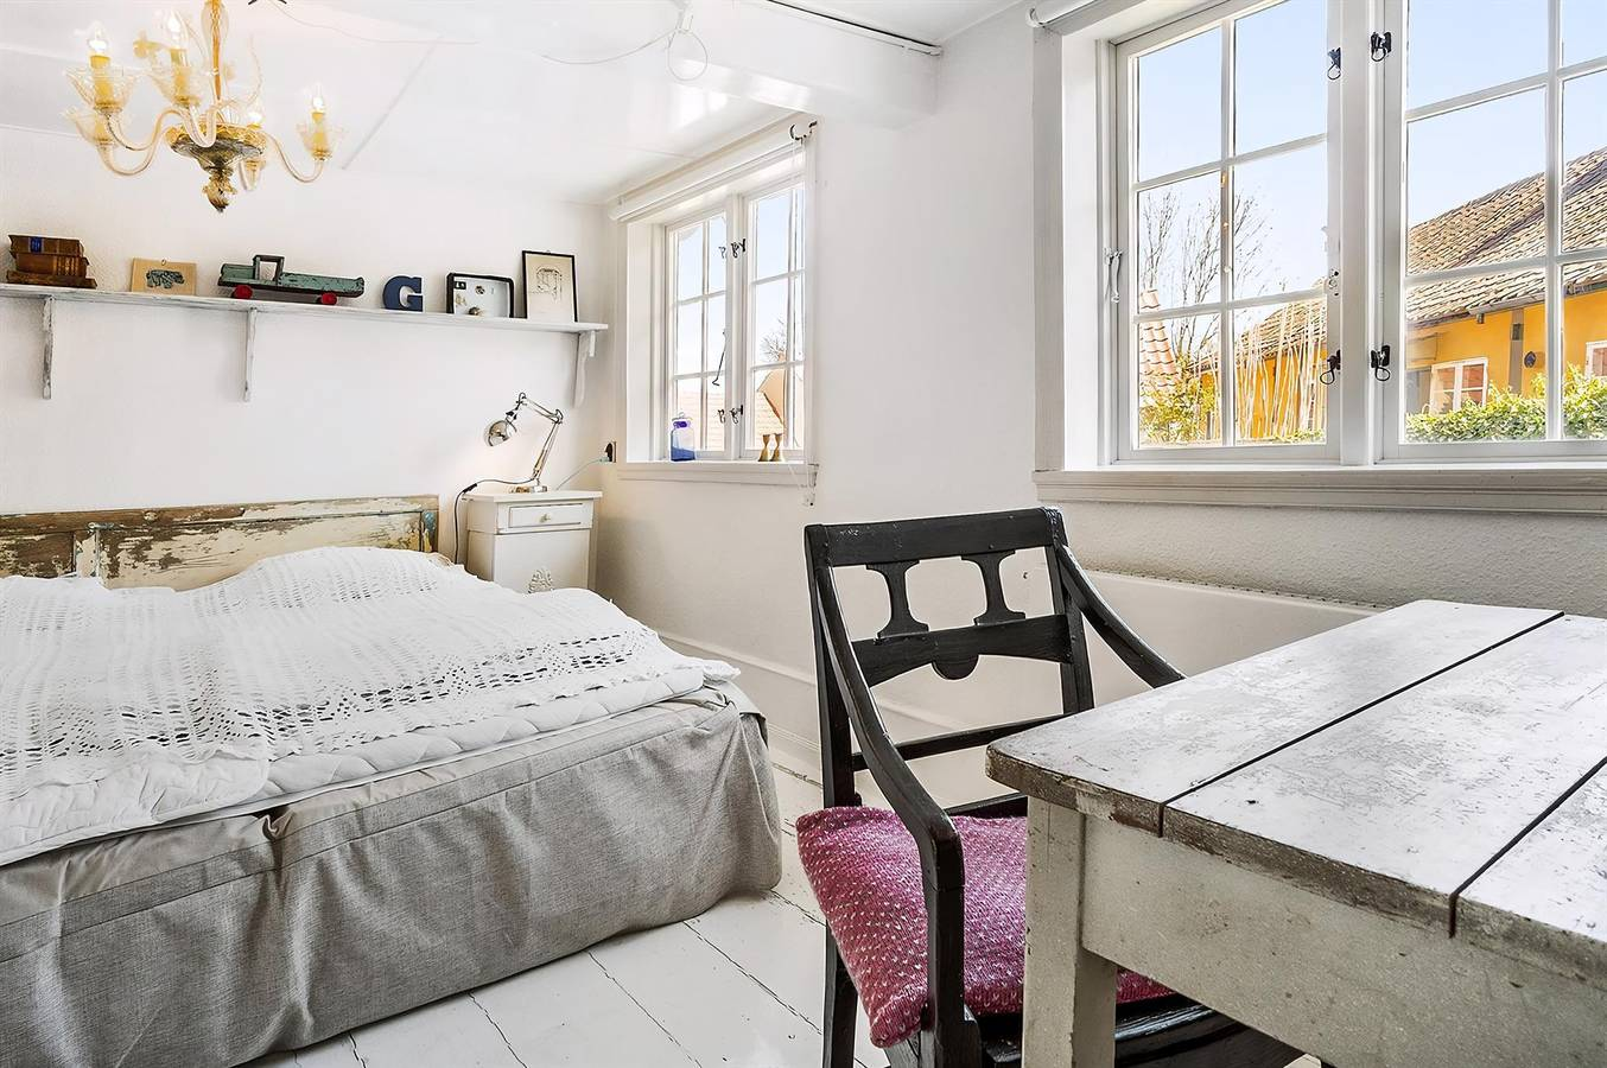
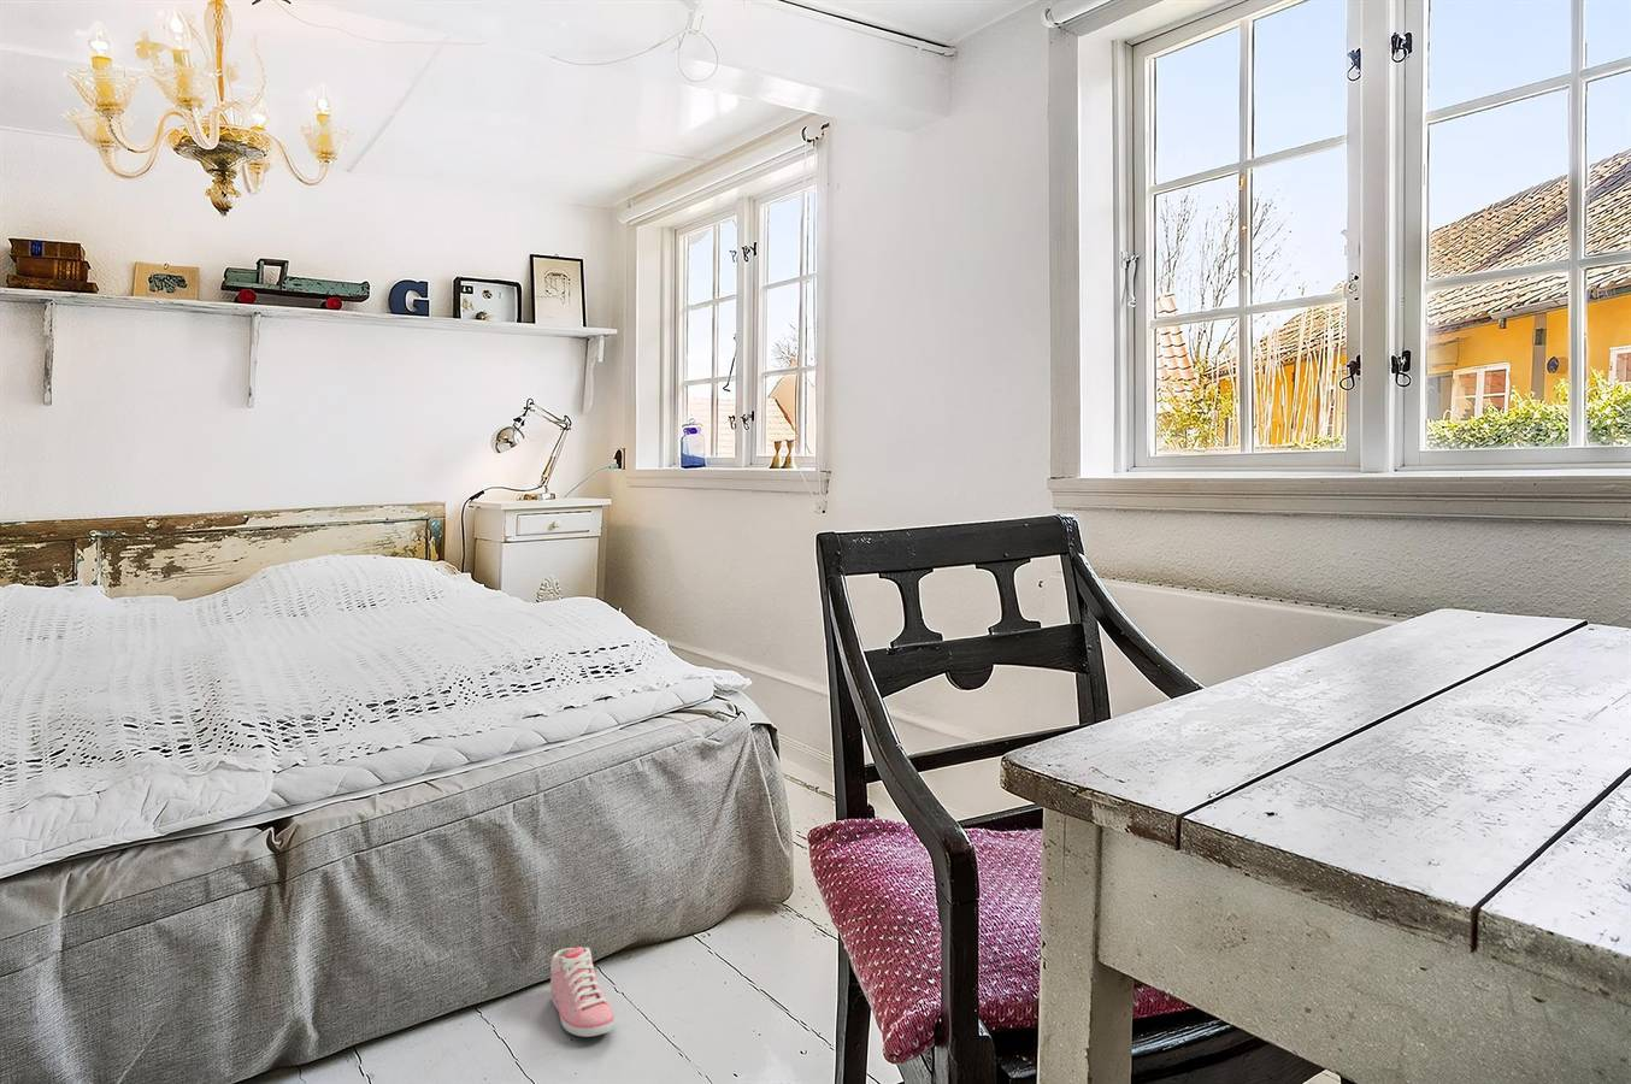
+ sneaker [549,946,616,1038]
